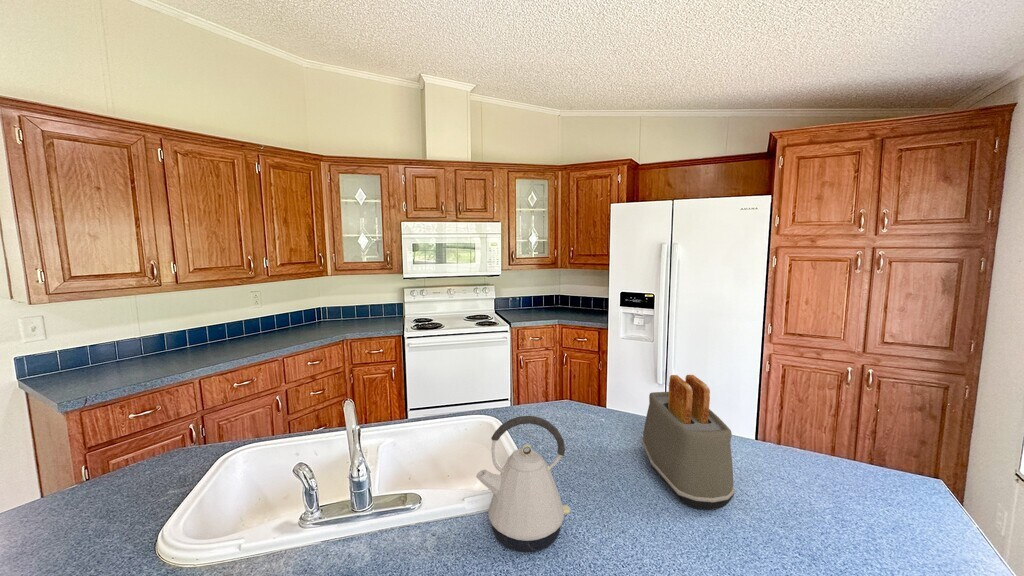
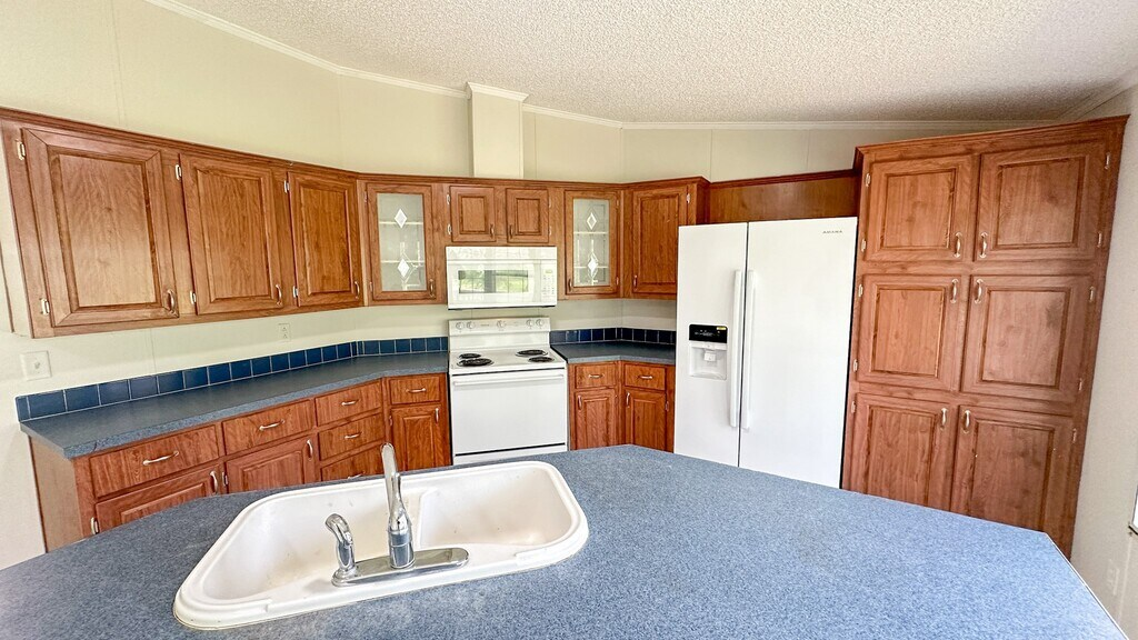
- kettle [475,415,571,553]
- toaster [640,374,736,511]
